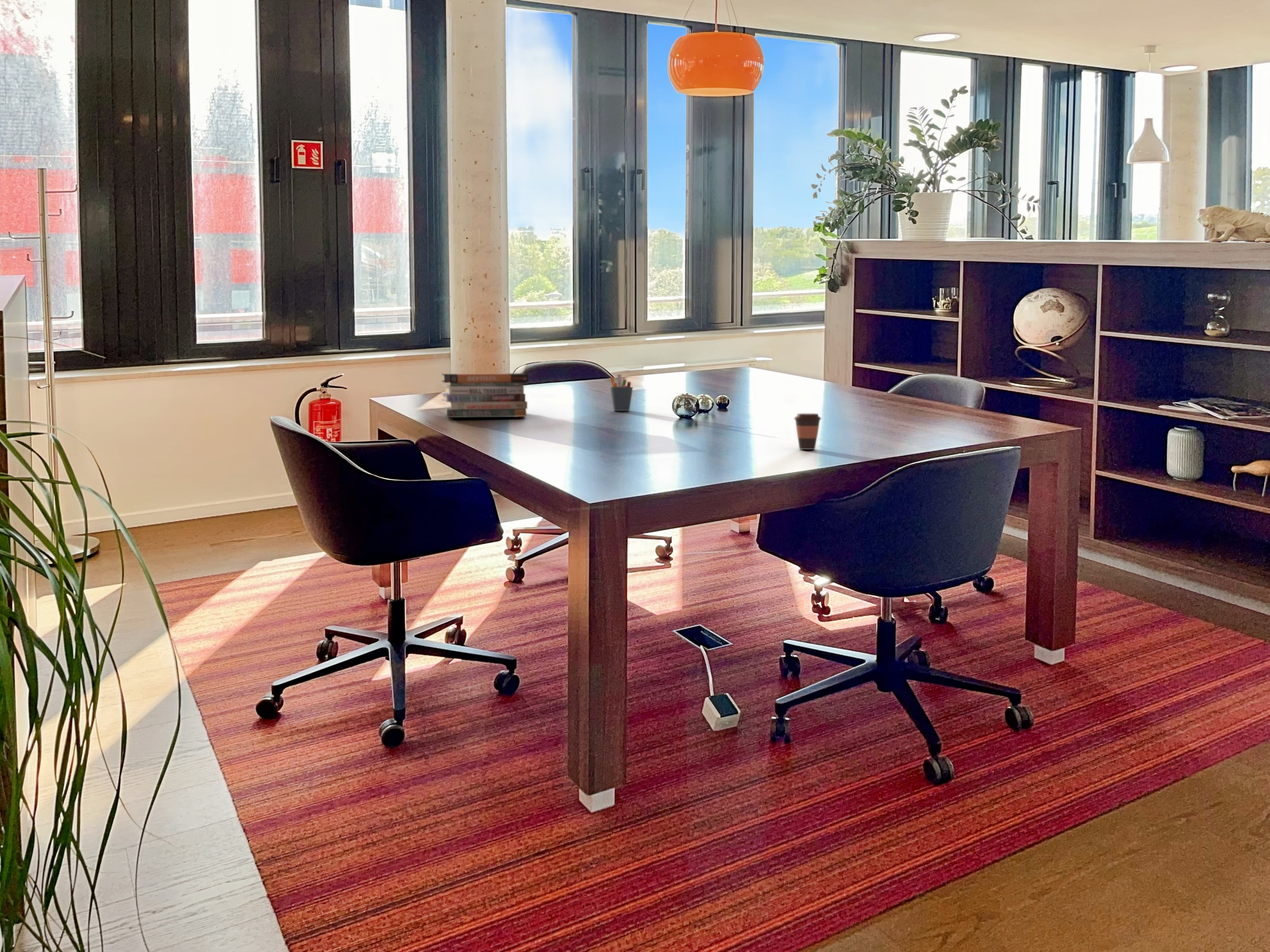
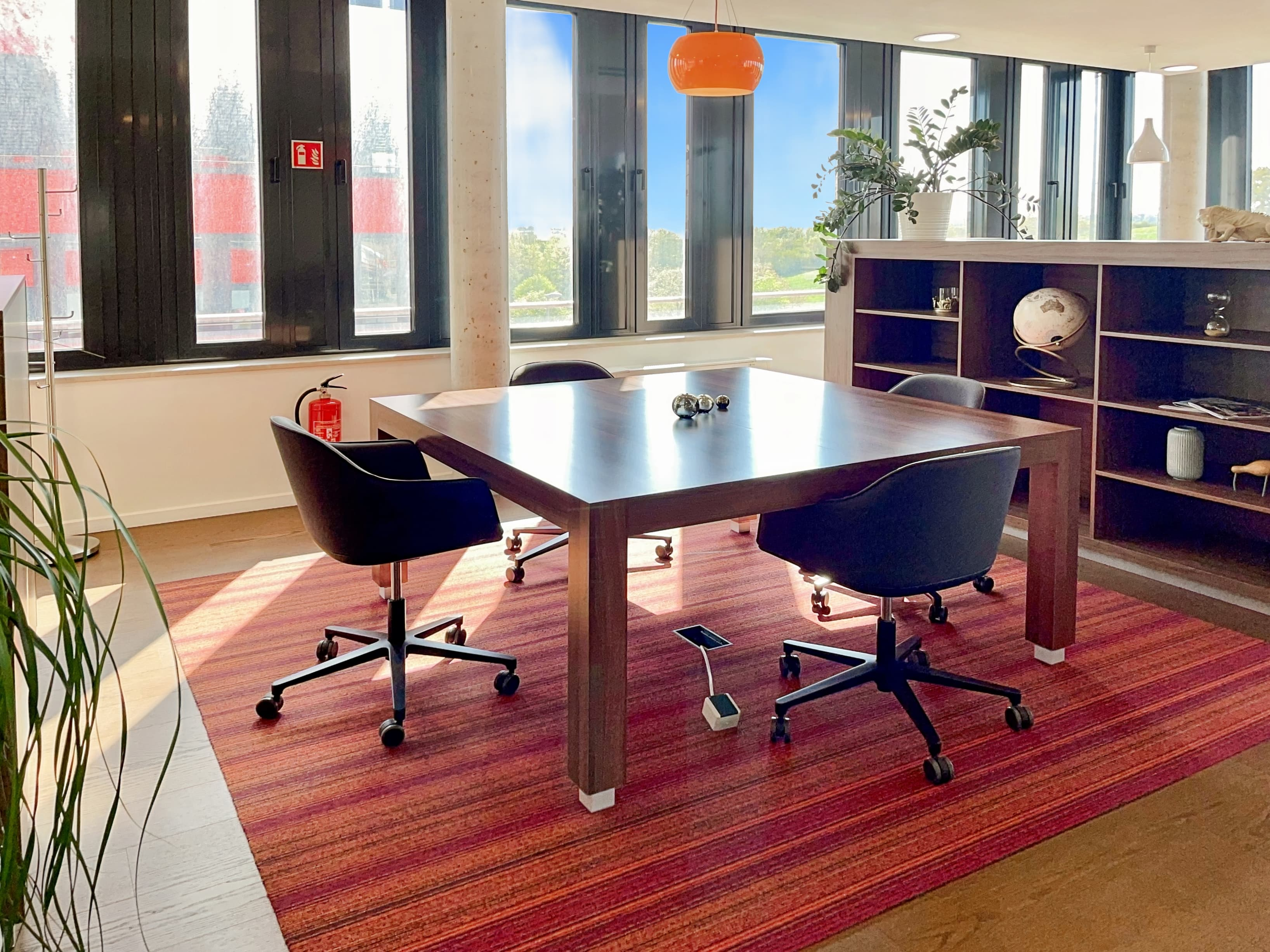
- coffee cup [794,413,822,450]
- book stack [440,373,529,418]
- pen holder [609,374,633,411]
